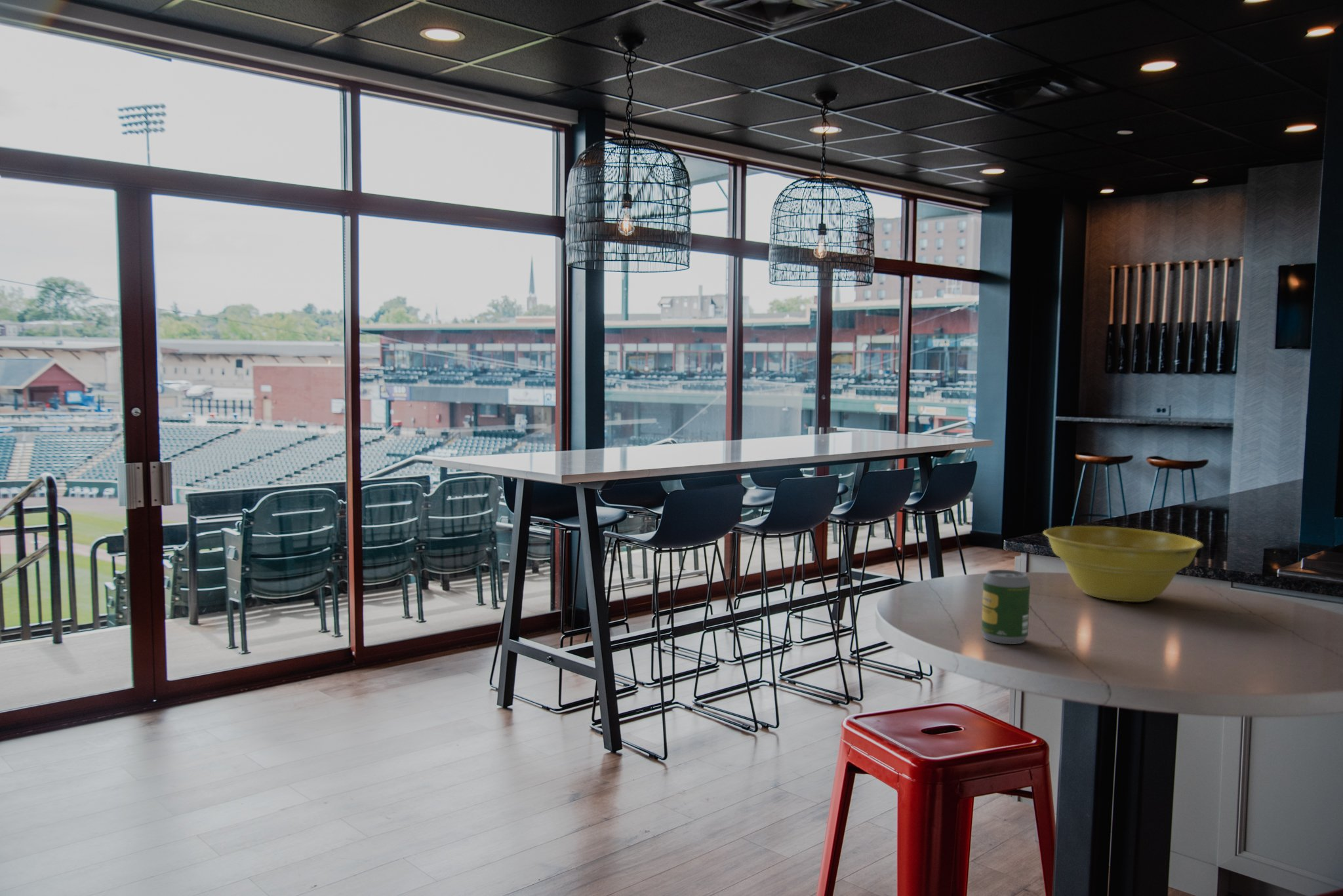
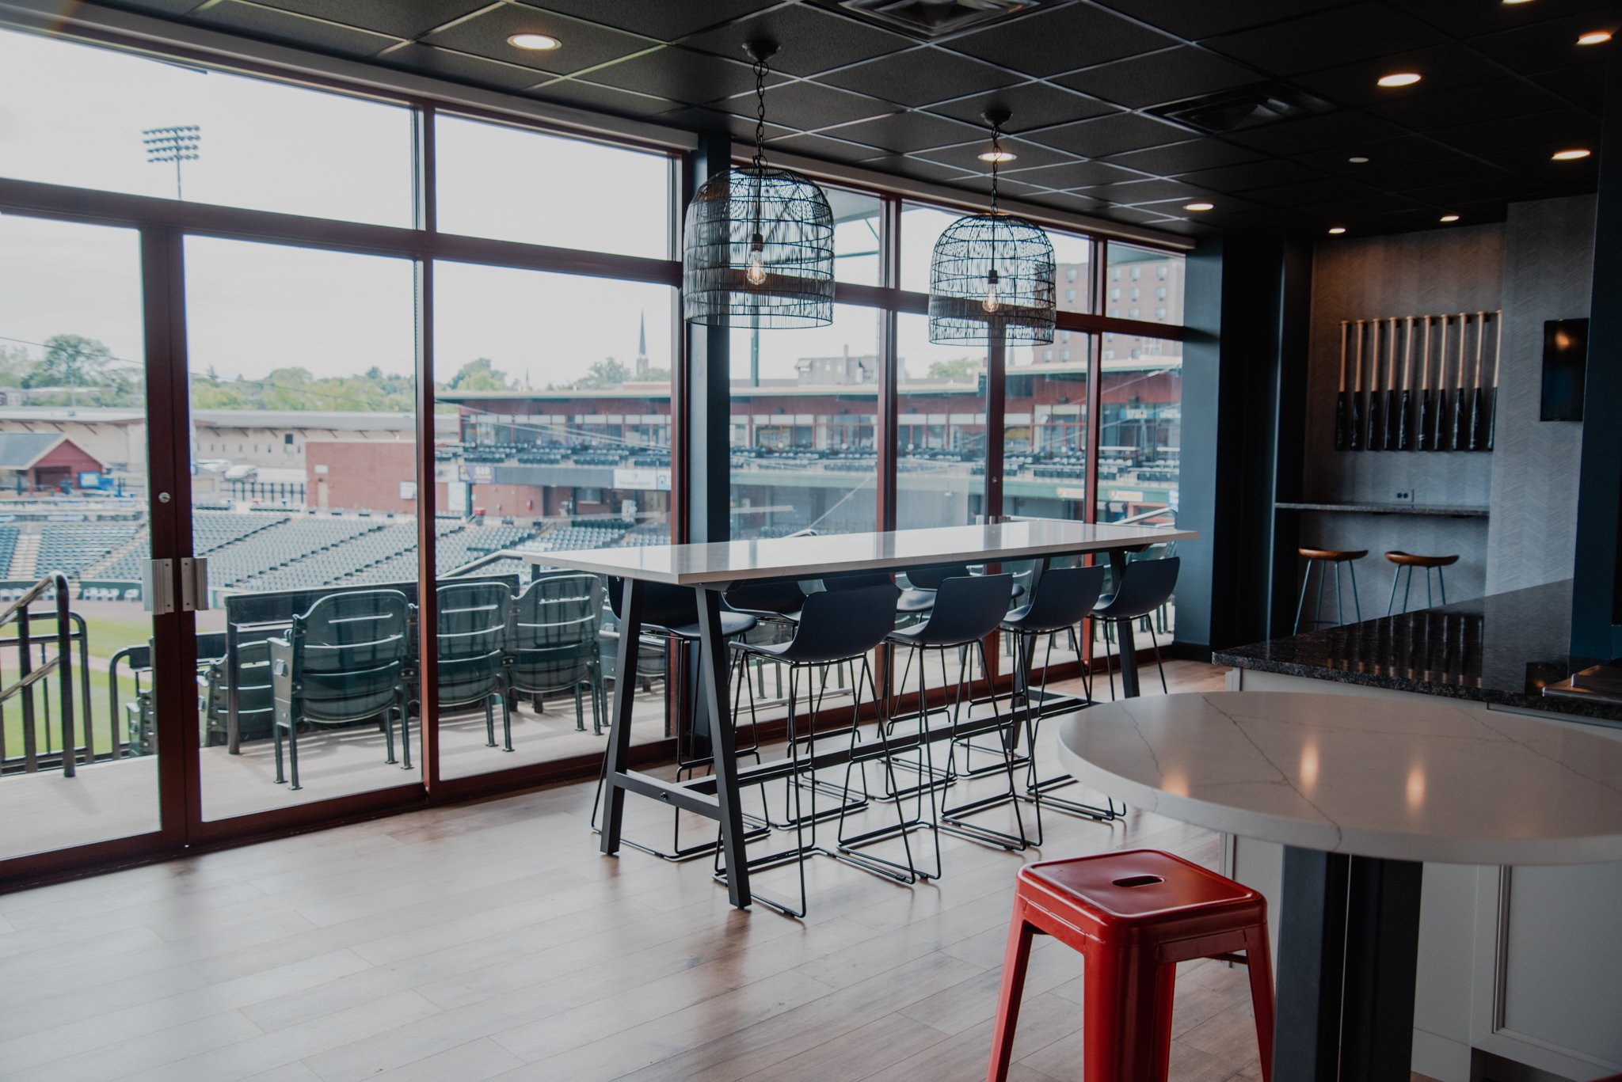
- soda can [981,569,1031,645]
- planter bowl [1043,526,1204,602]
